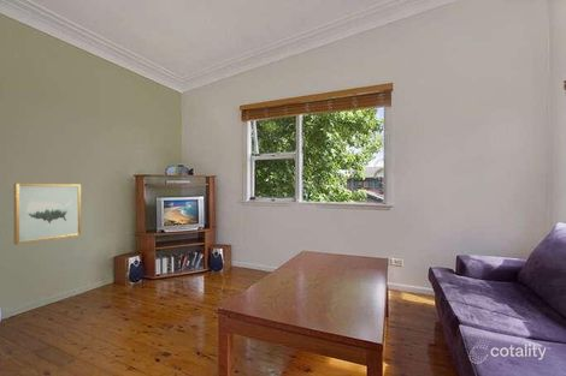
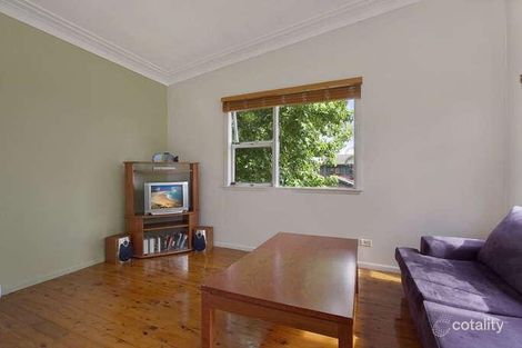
- wall art [13,183,82,246]
